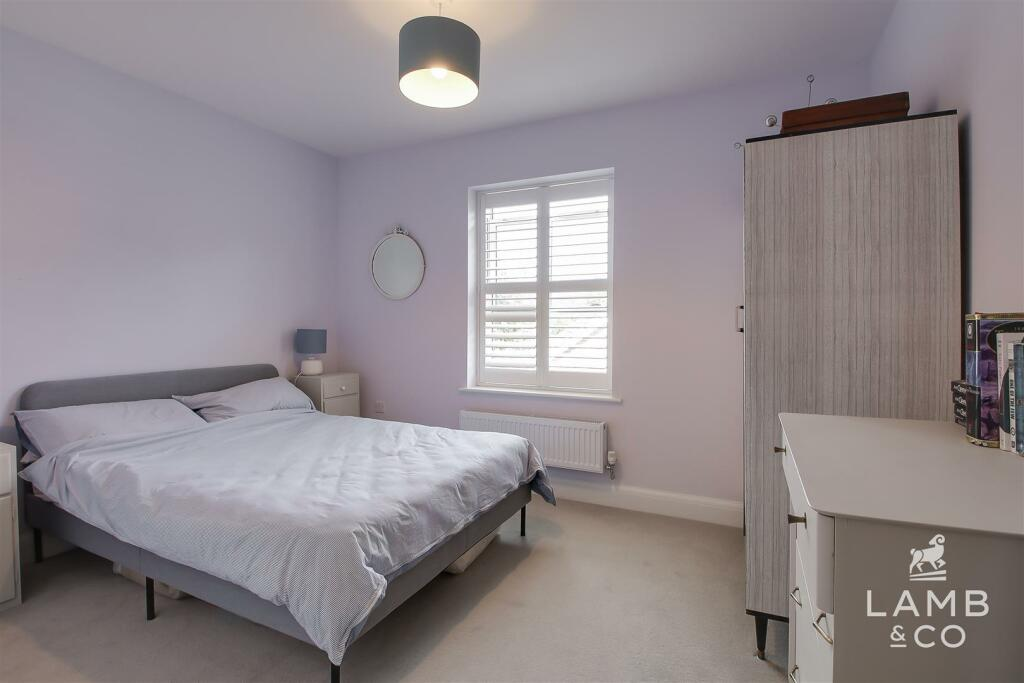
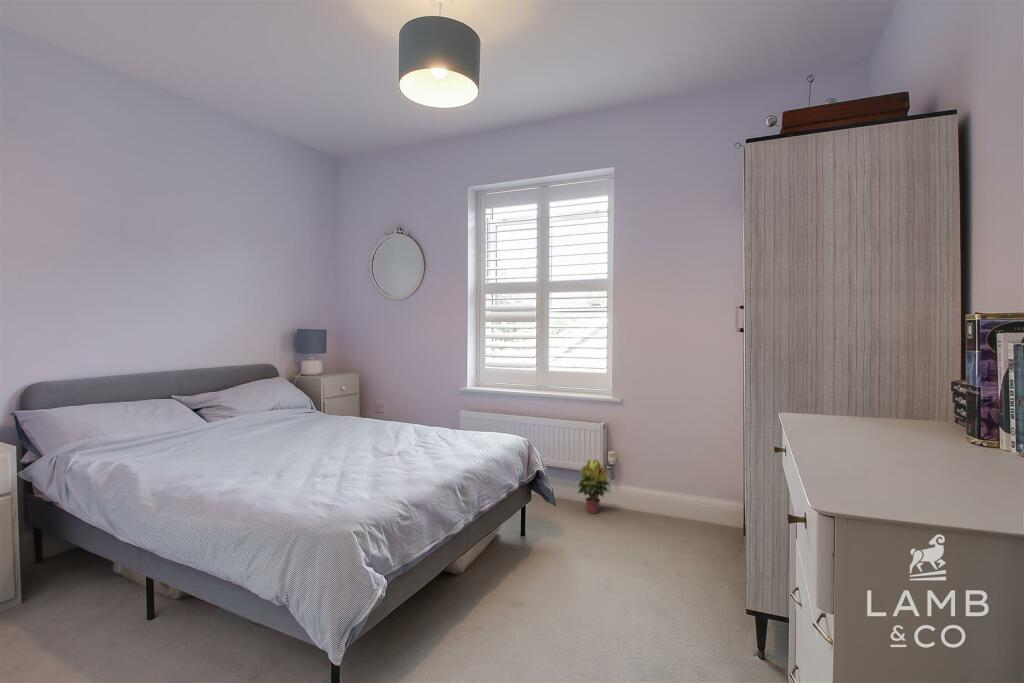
+ potted plant [576,459,611,515]
